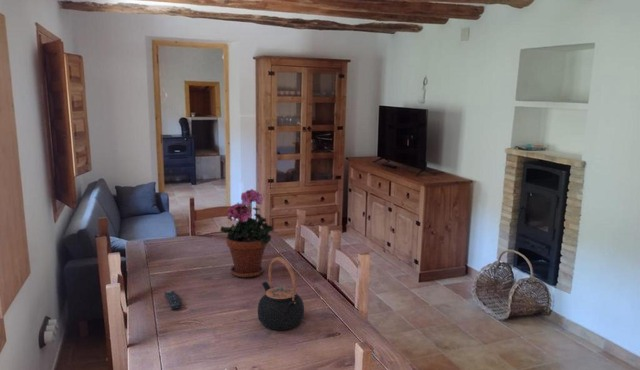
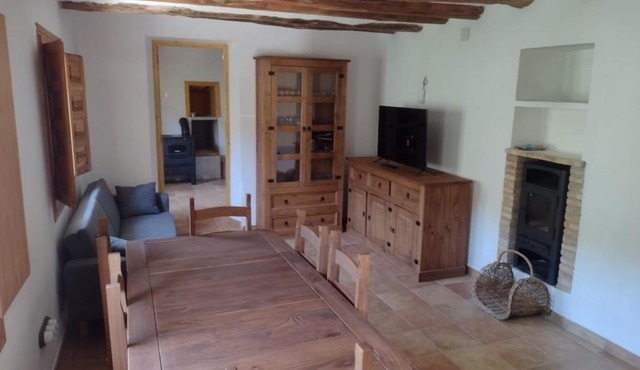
- remote control [164,290,183,310]
- teapot [257,256,305,331]
- potted plant [219,188,274,279]
